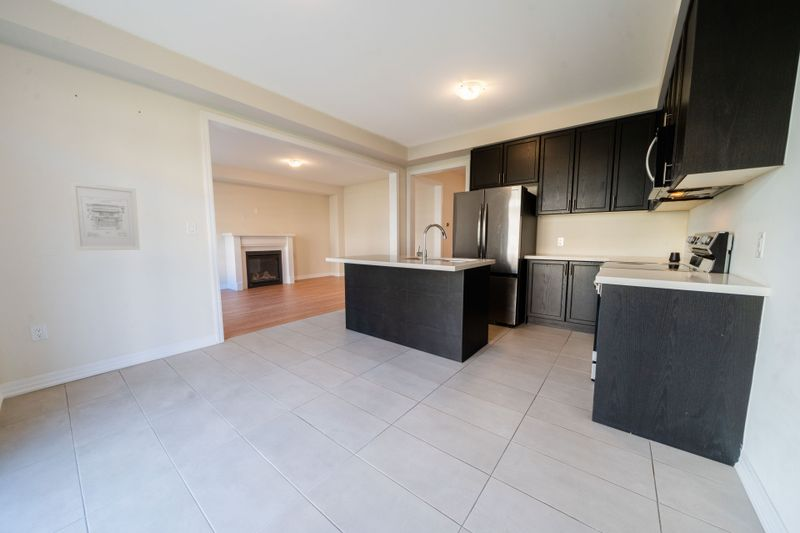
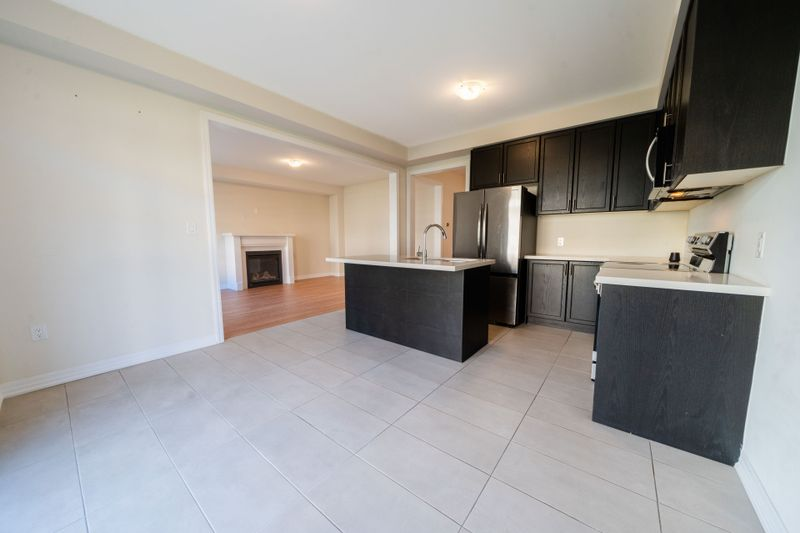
- wall art [69,181,141,251]
